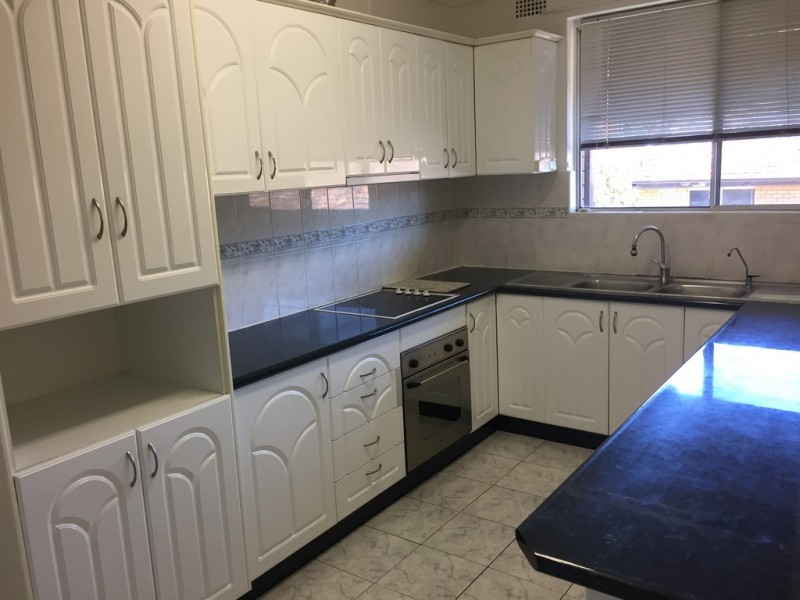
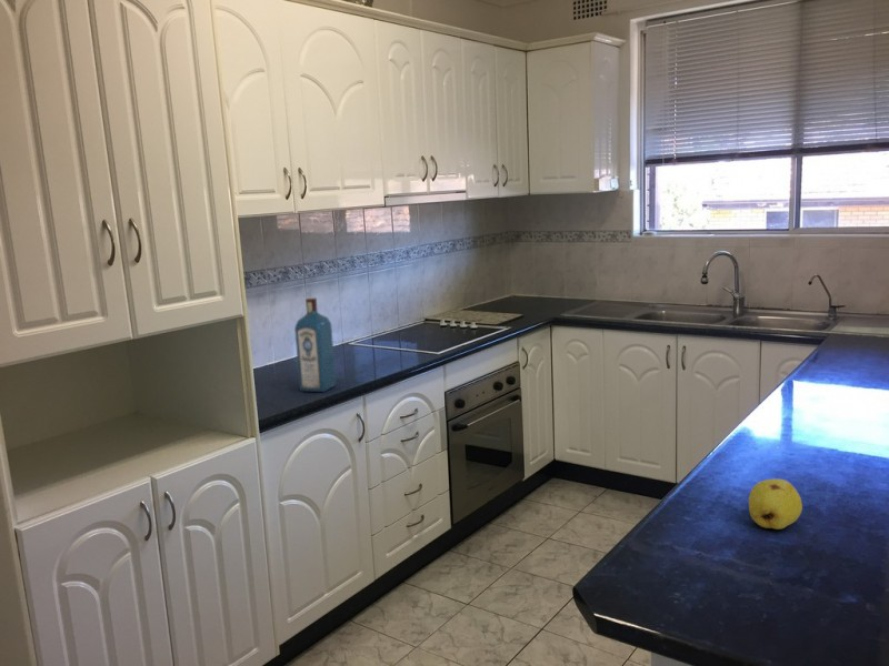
+ fruit [748,477,803,531]
+ liquor [293,296,337,393]
